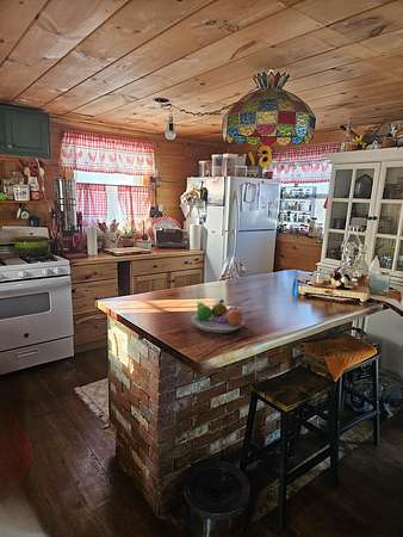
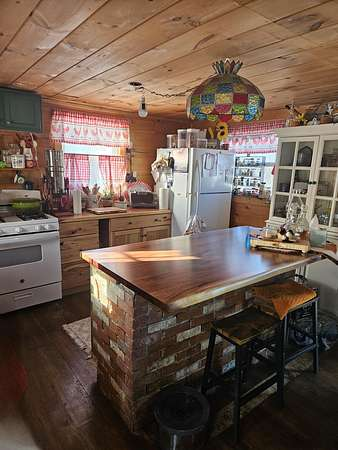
- fruit bowl [190,298,246,334]
